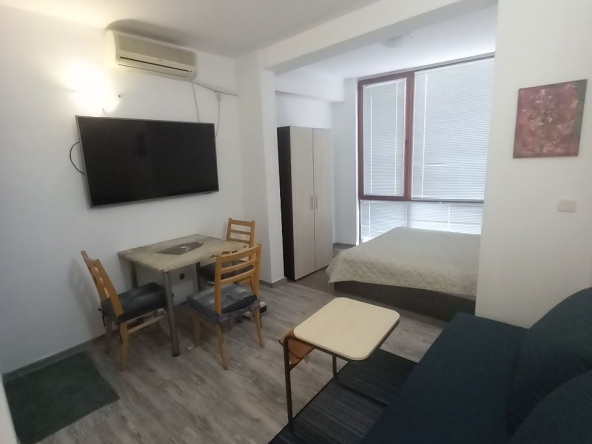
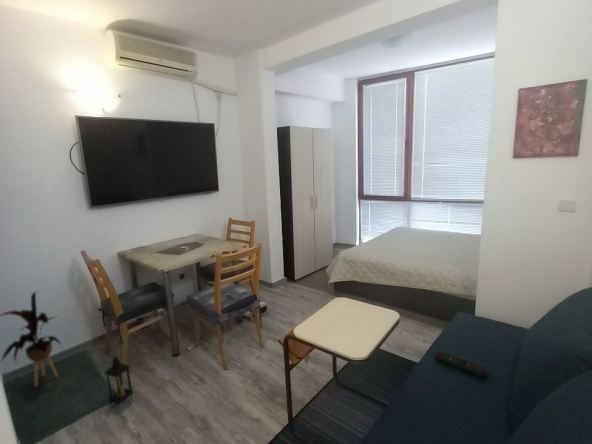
+ house plant [0,290,62,388]
+ lantern [104,355,134,404]
+ remote control [434,351,487,378]
